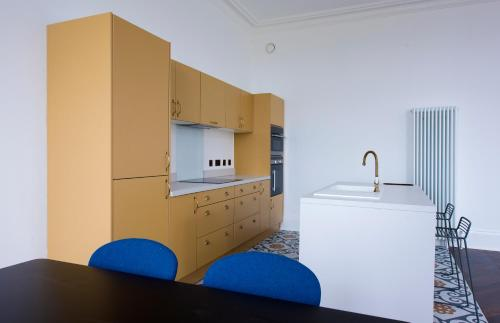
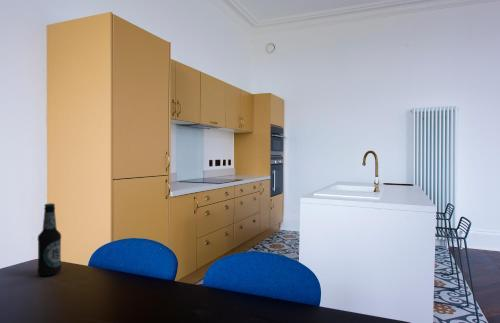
+ bottle [37,202,62,277]
